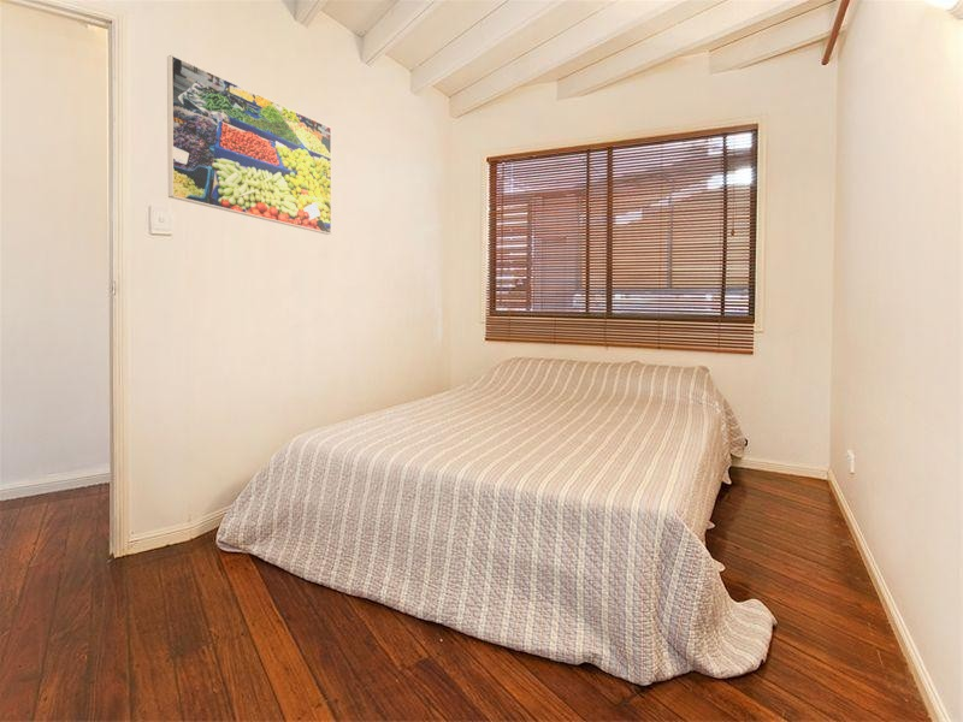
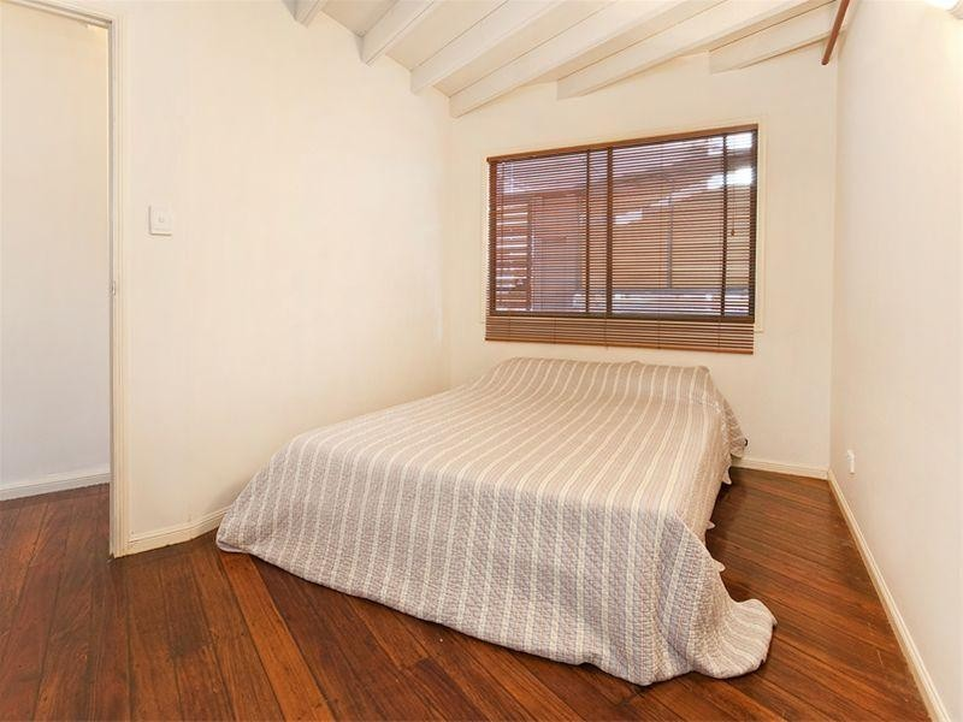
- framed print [166,54,332,236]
